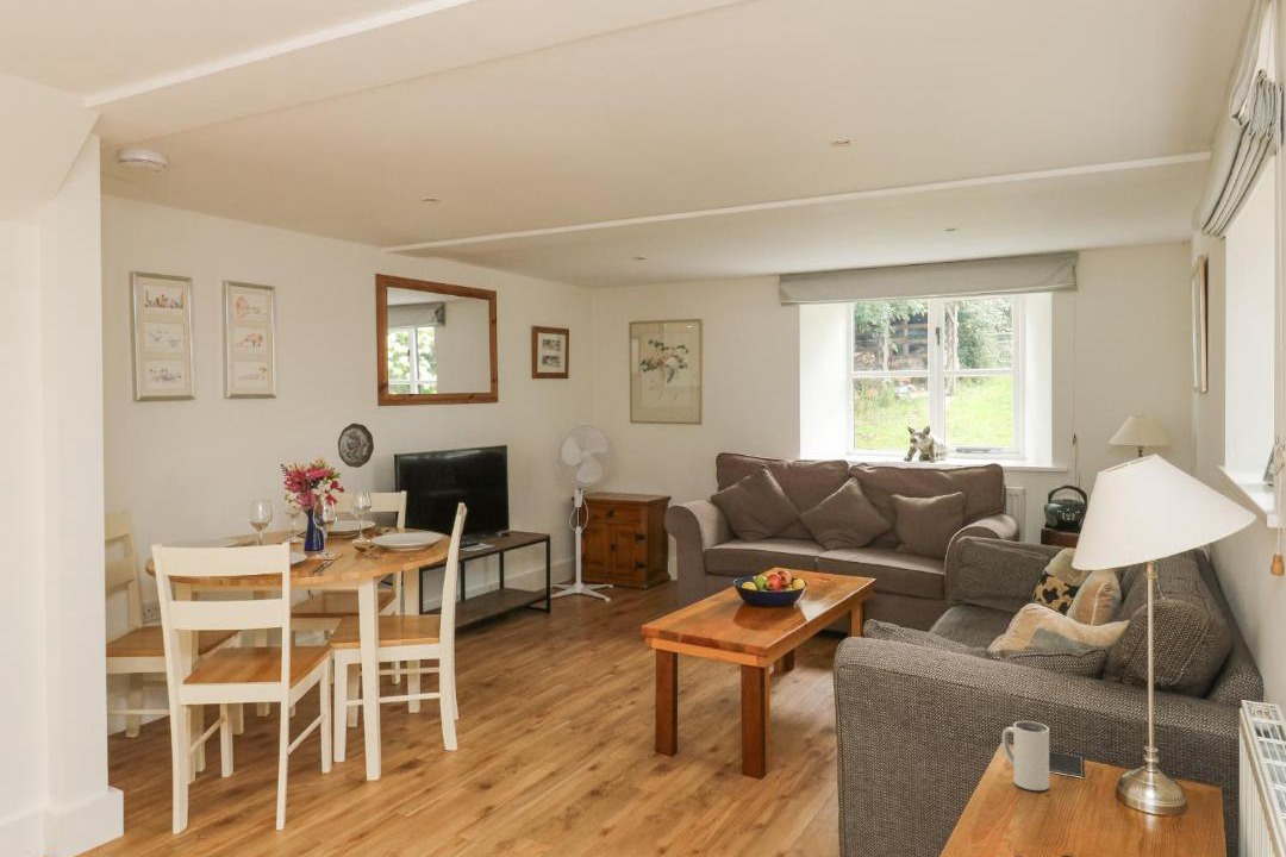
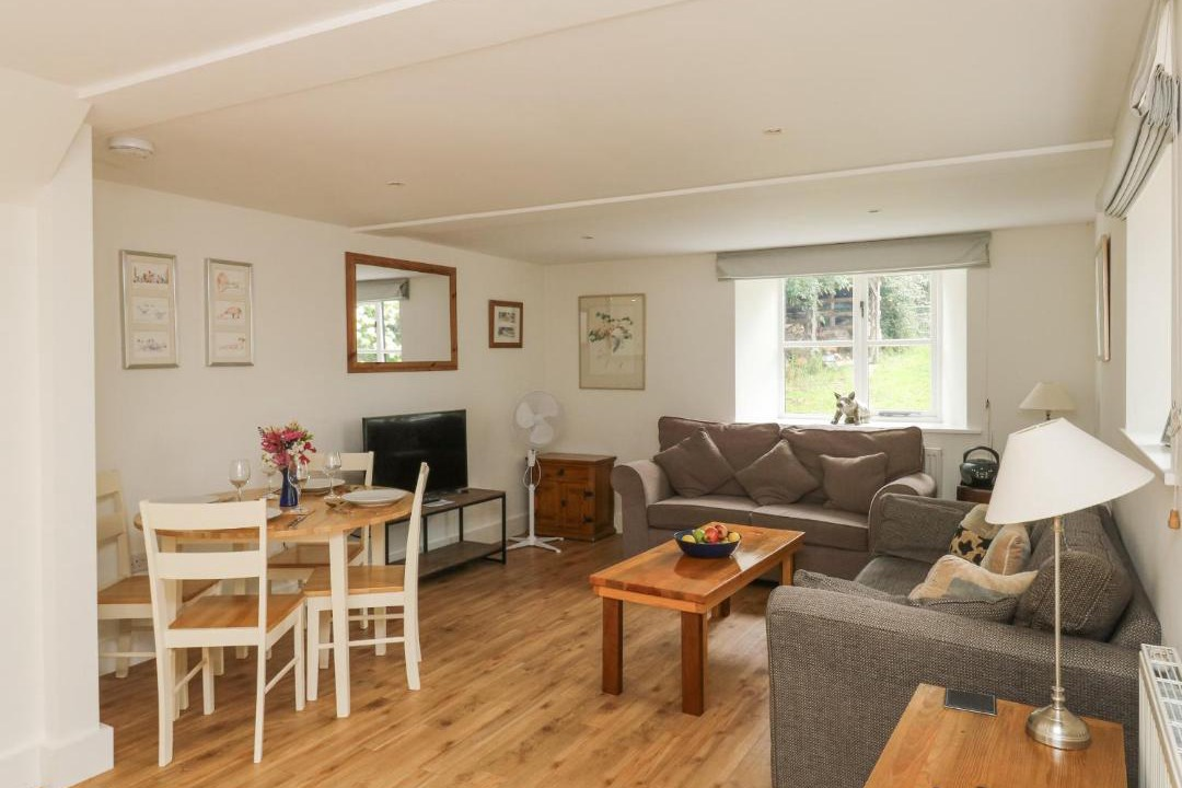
- mug [1001,720,1050,792]
- decorative plate [337,423,375,469]
